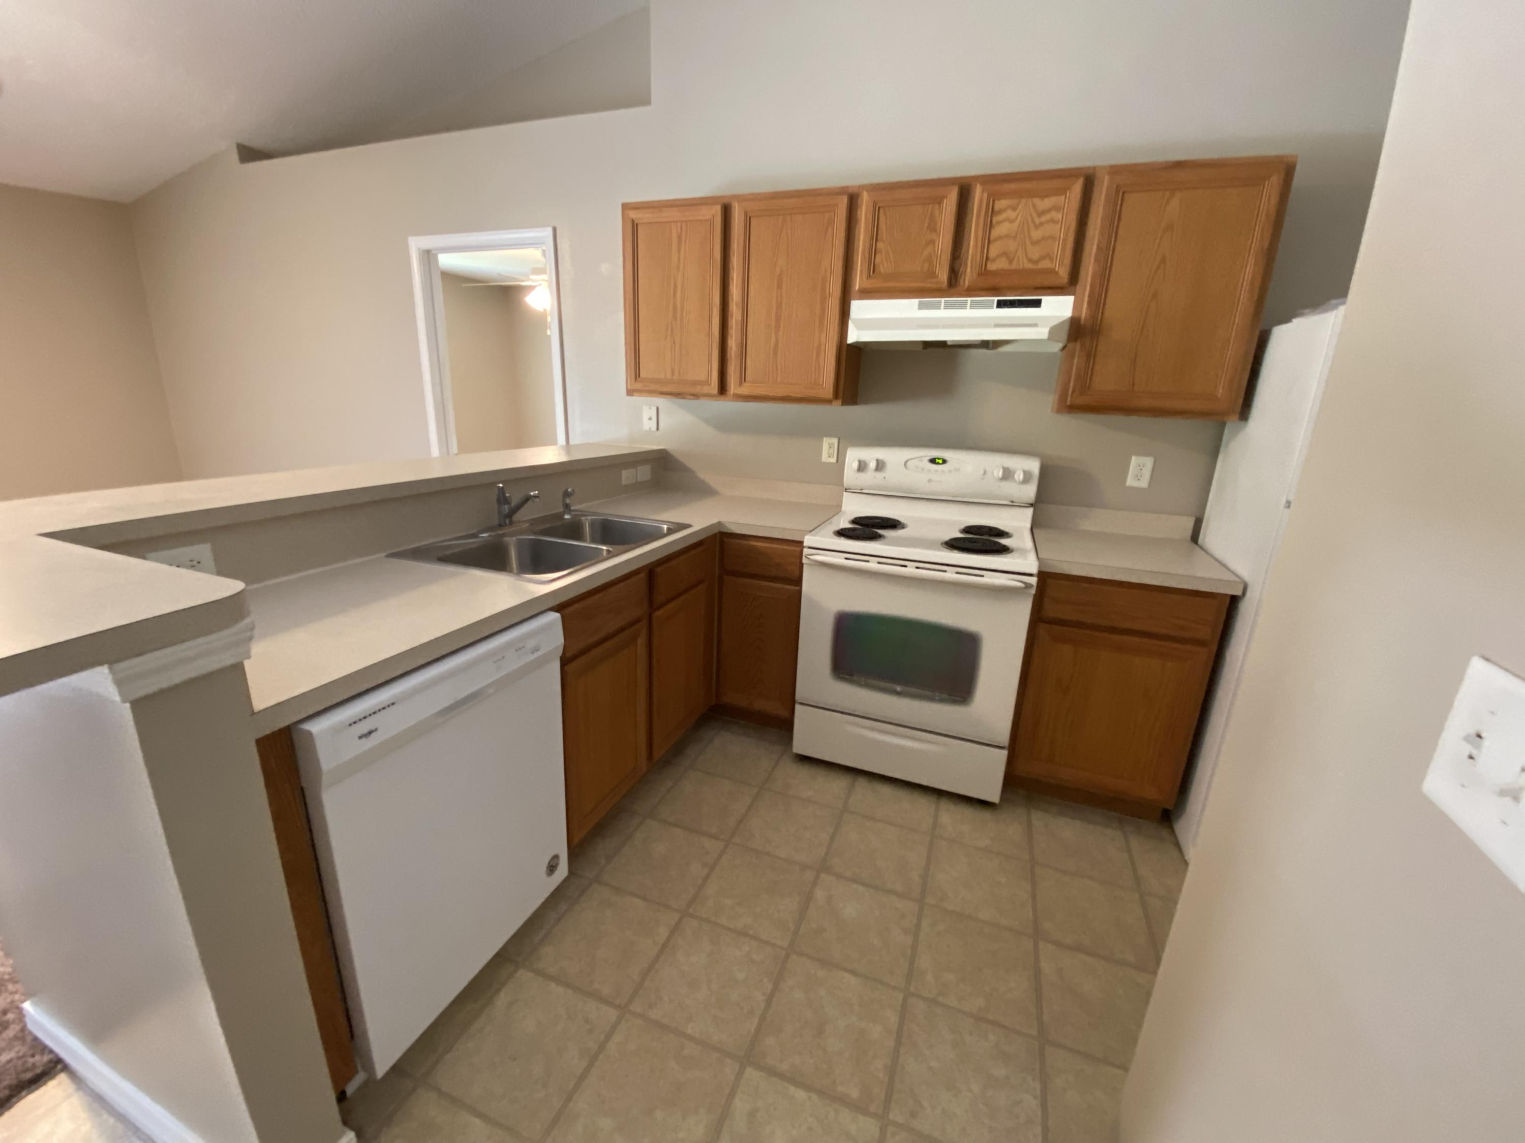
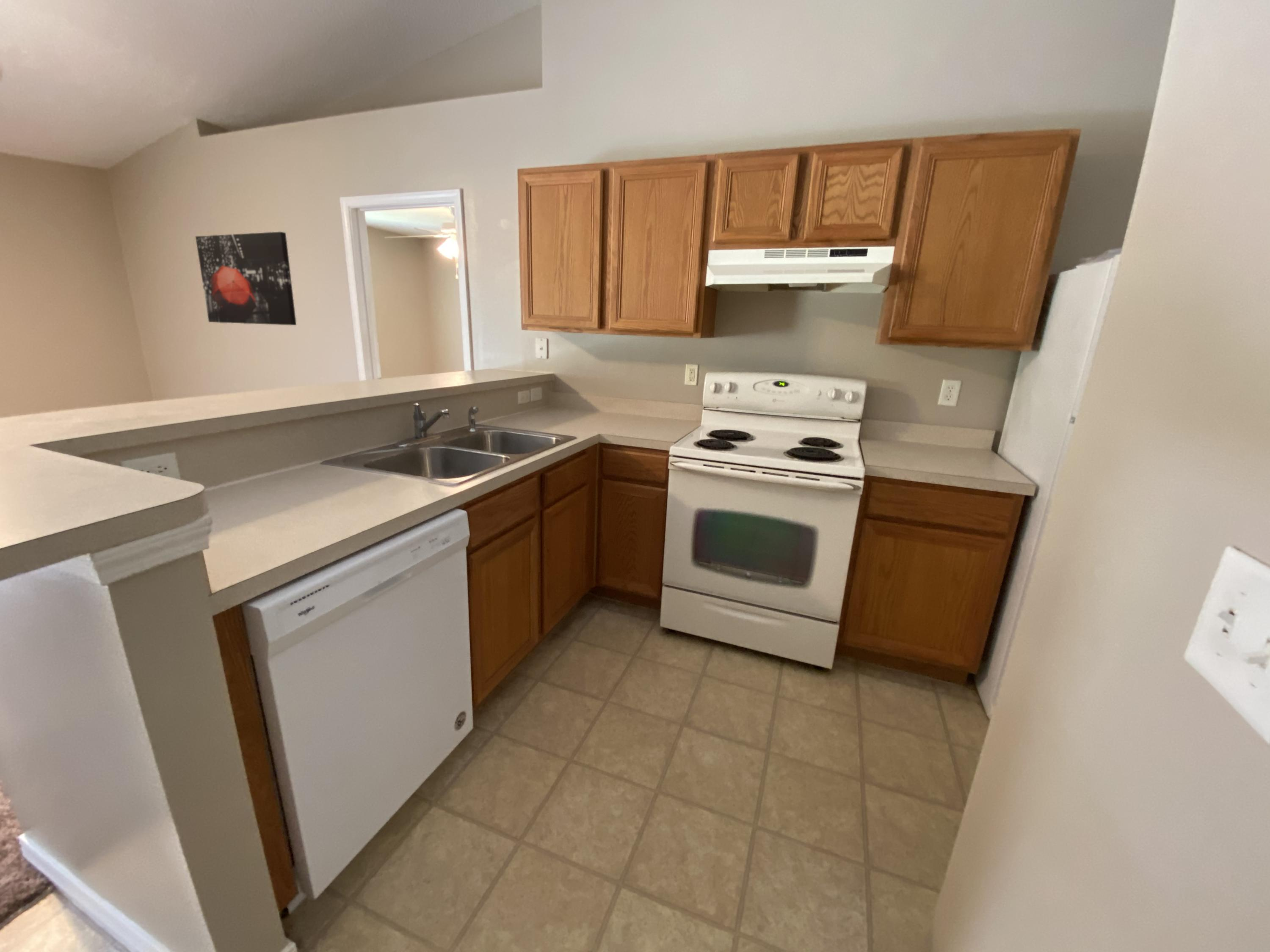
+ wall art [195,231,297,326]
